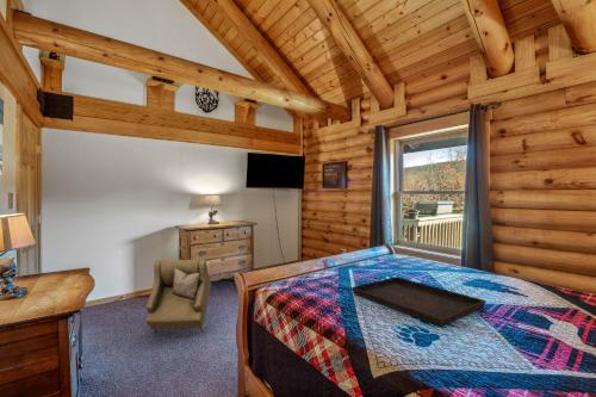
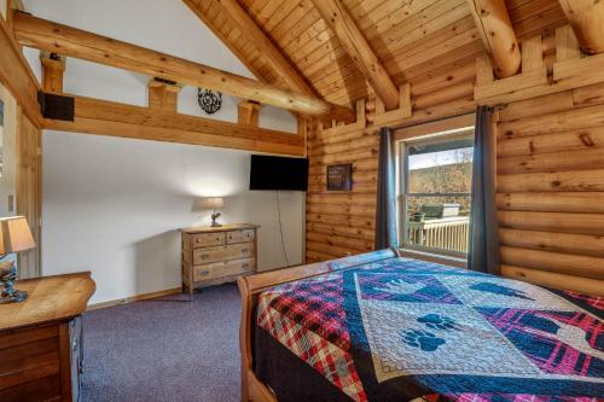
- serving tray [350,275,488,328]
- armchair [144,259,213,334]
